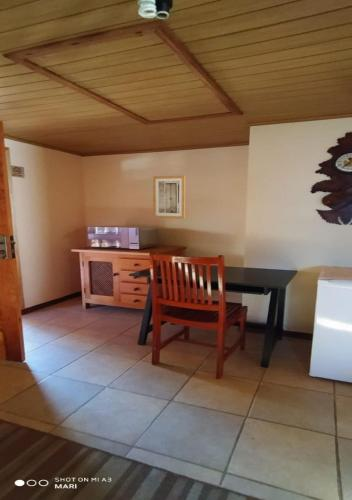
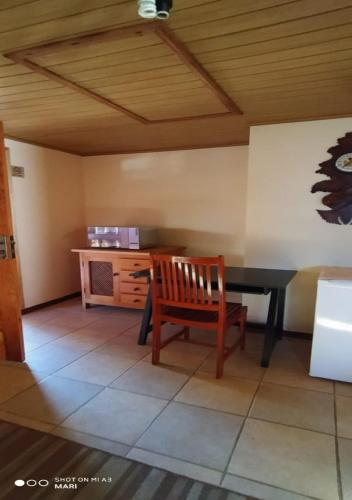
- wall art [152,175,186,220]
